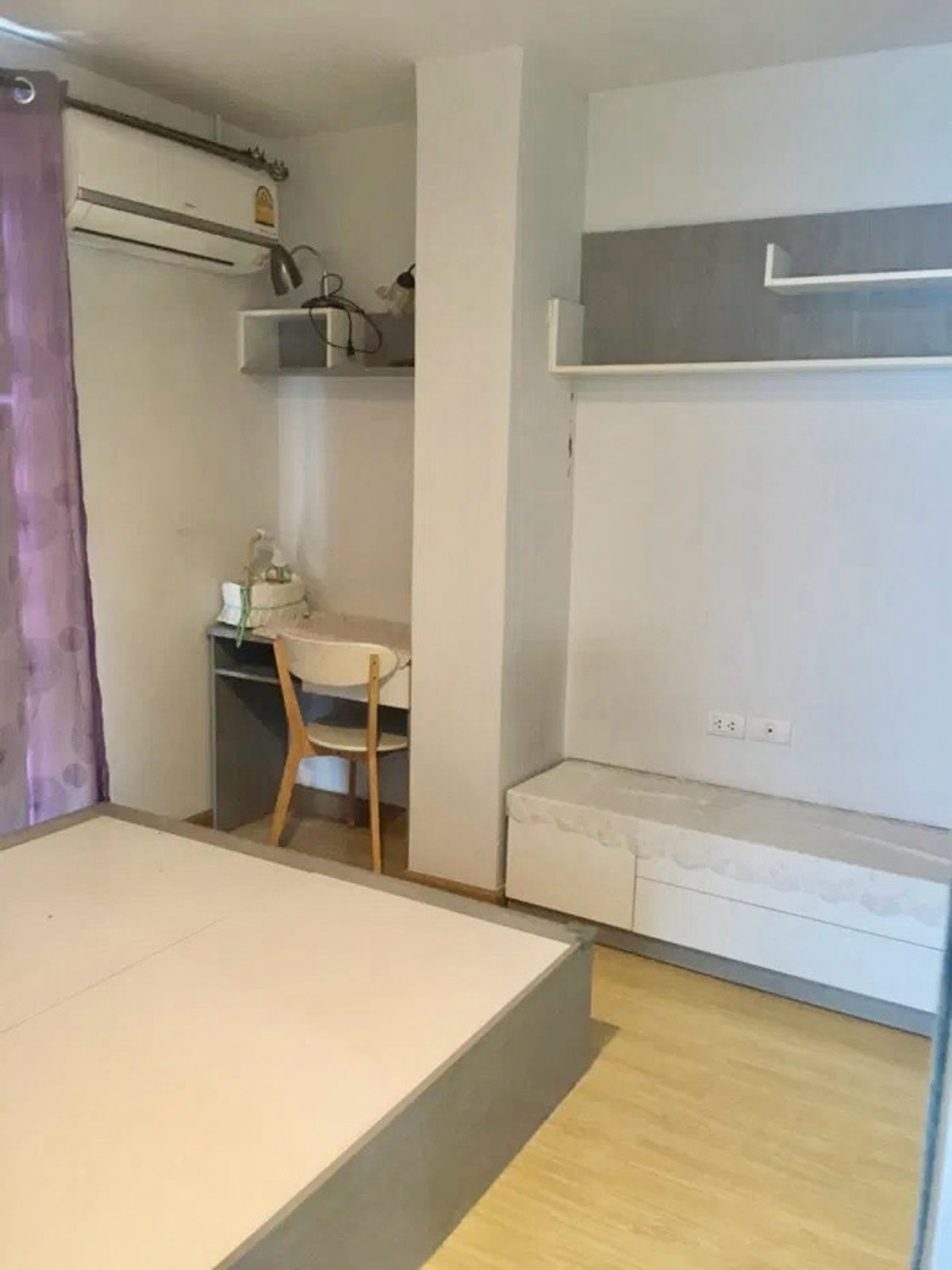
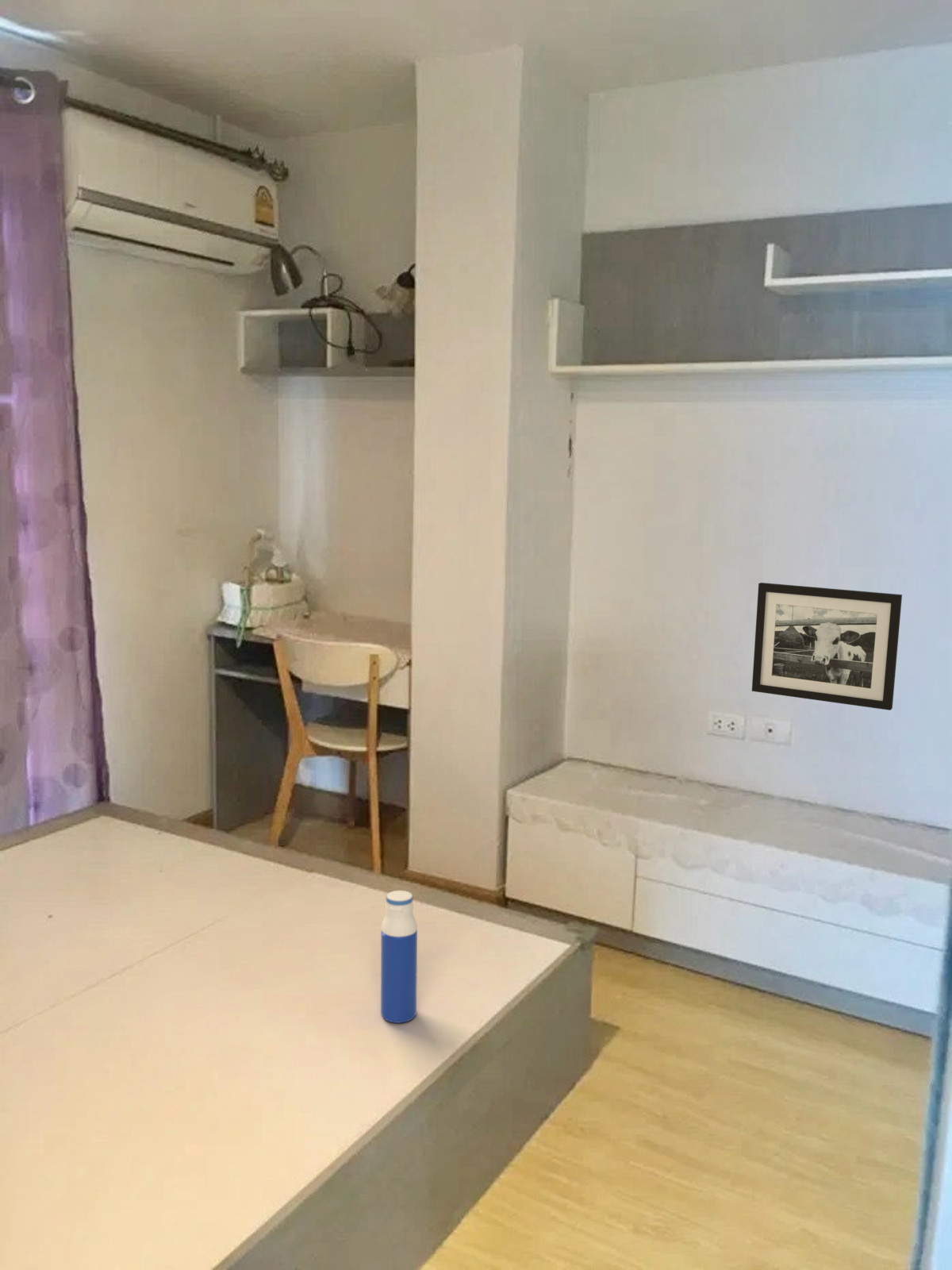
+ water bottle [380,890,418,1024]
+ picture frame [751,582,903,711]
